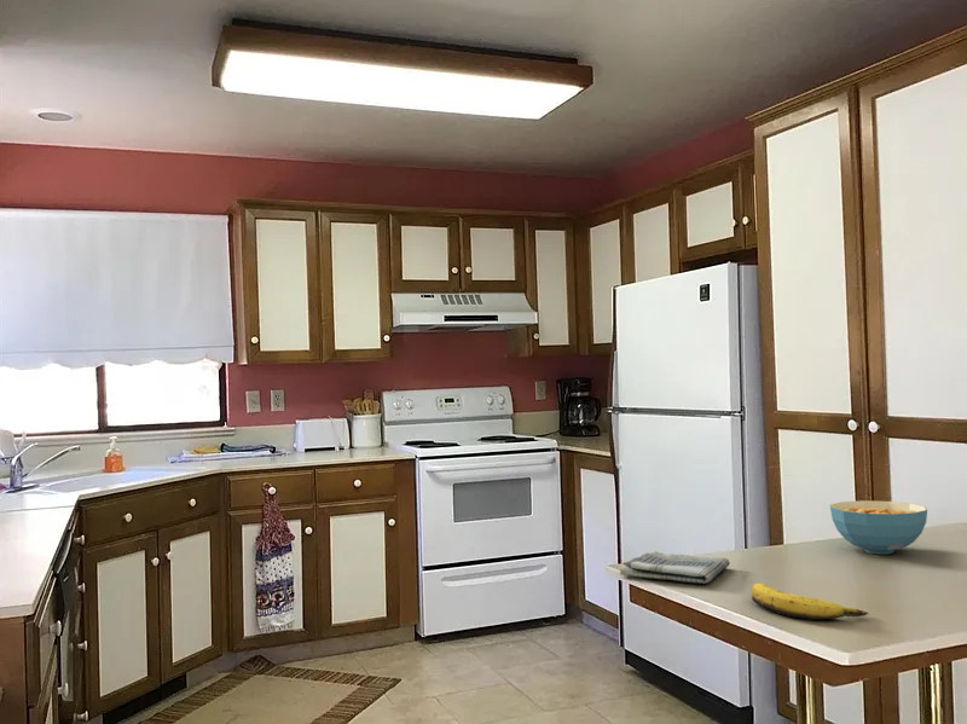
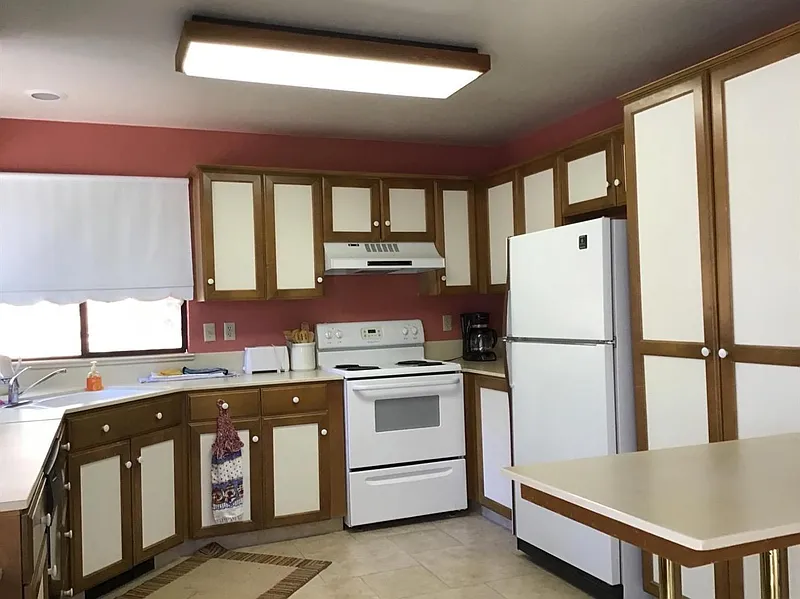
- dish towel [619,550,731,585]
- banana [751,583,869,621]
- cereal bowl [829,499,928,555]
